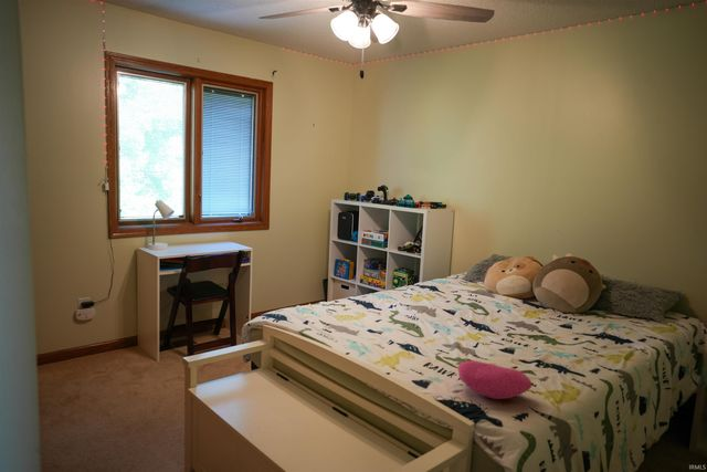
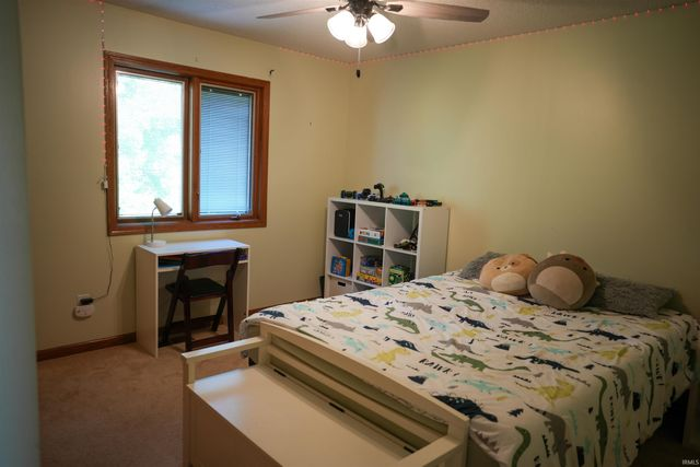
- cushion [457,359,532,400]
